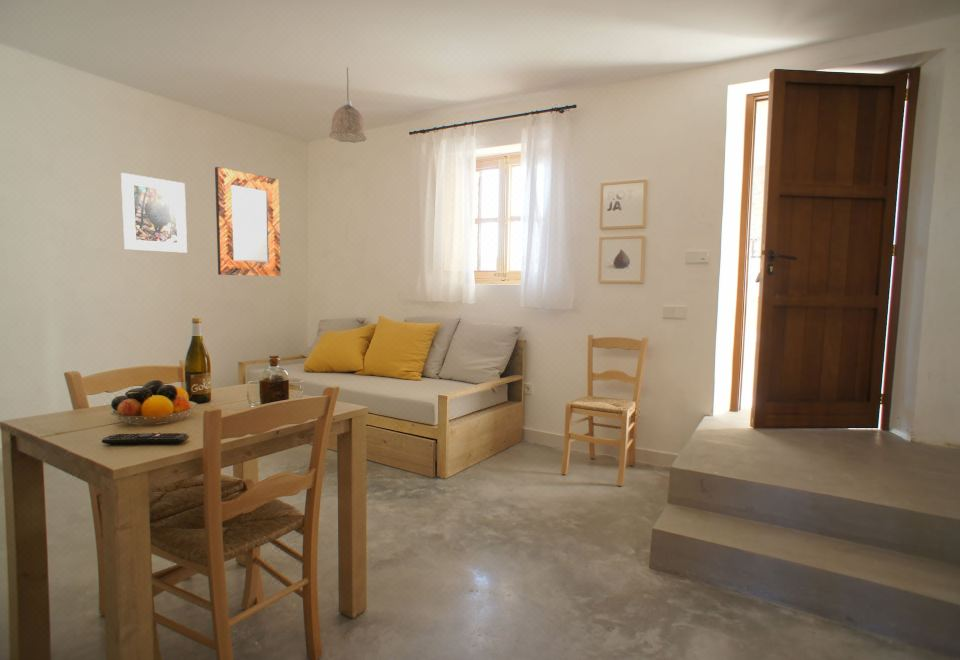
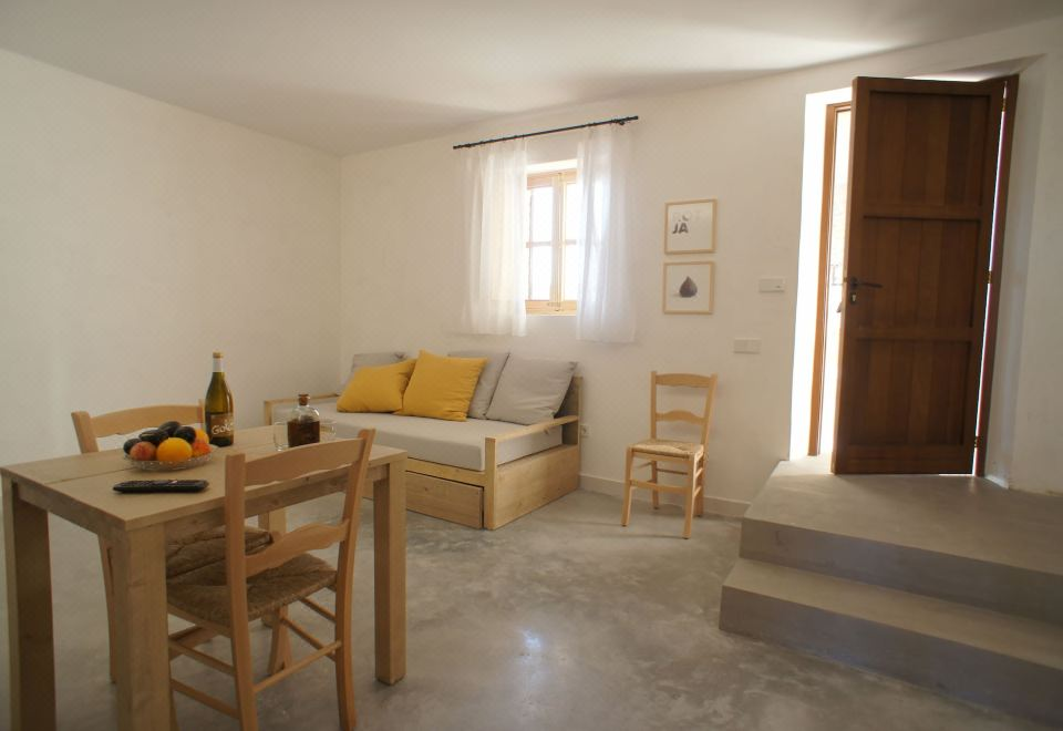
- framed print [120,172,188,254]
- pendant lamp [328,66,368,143]
- home mirror [214,166,281,277]
